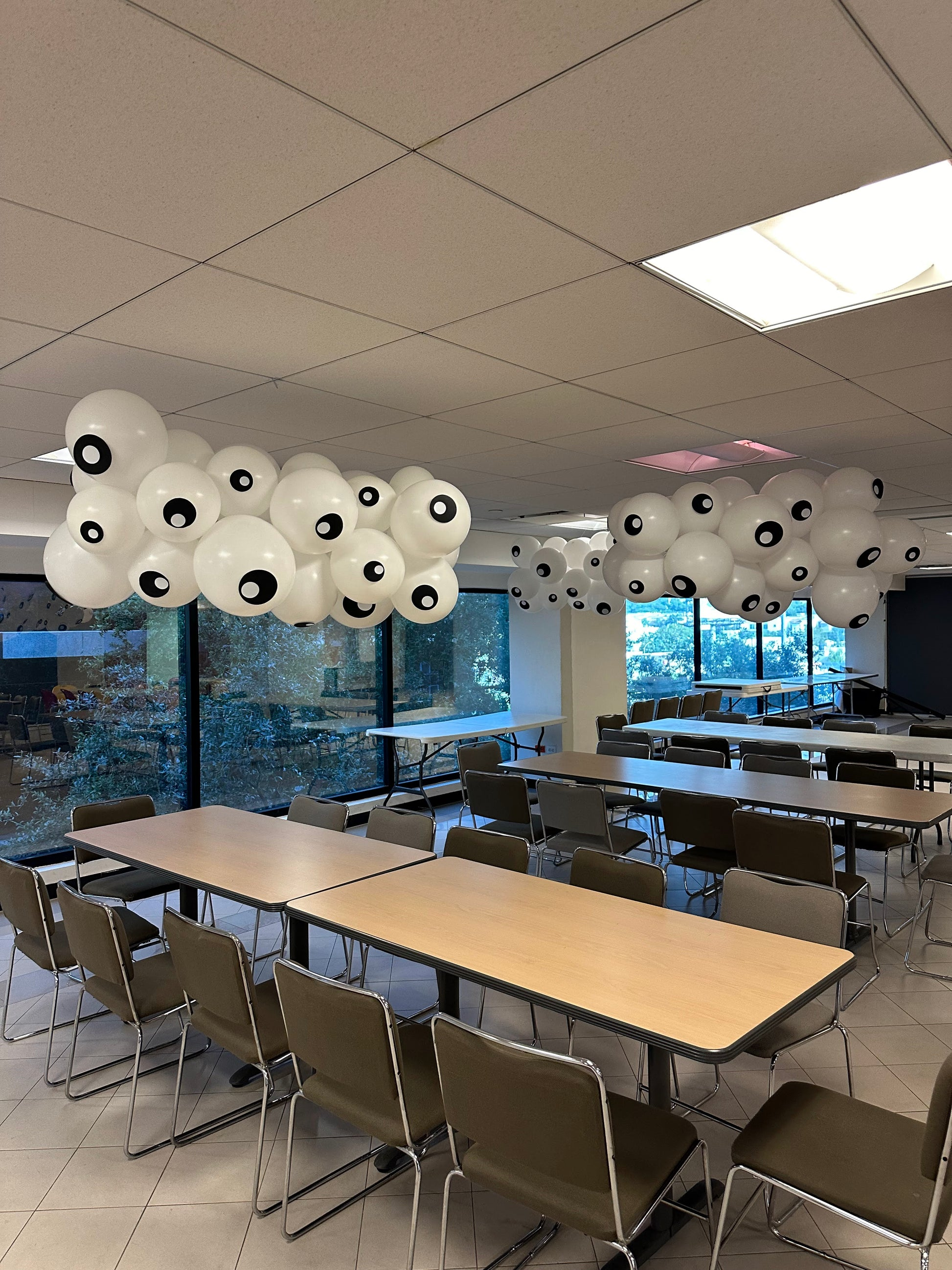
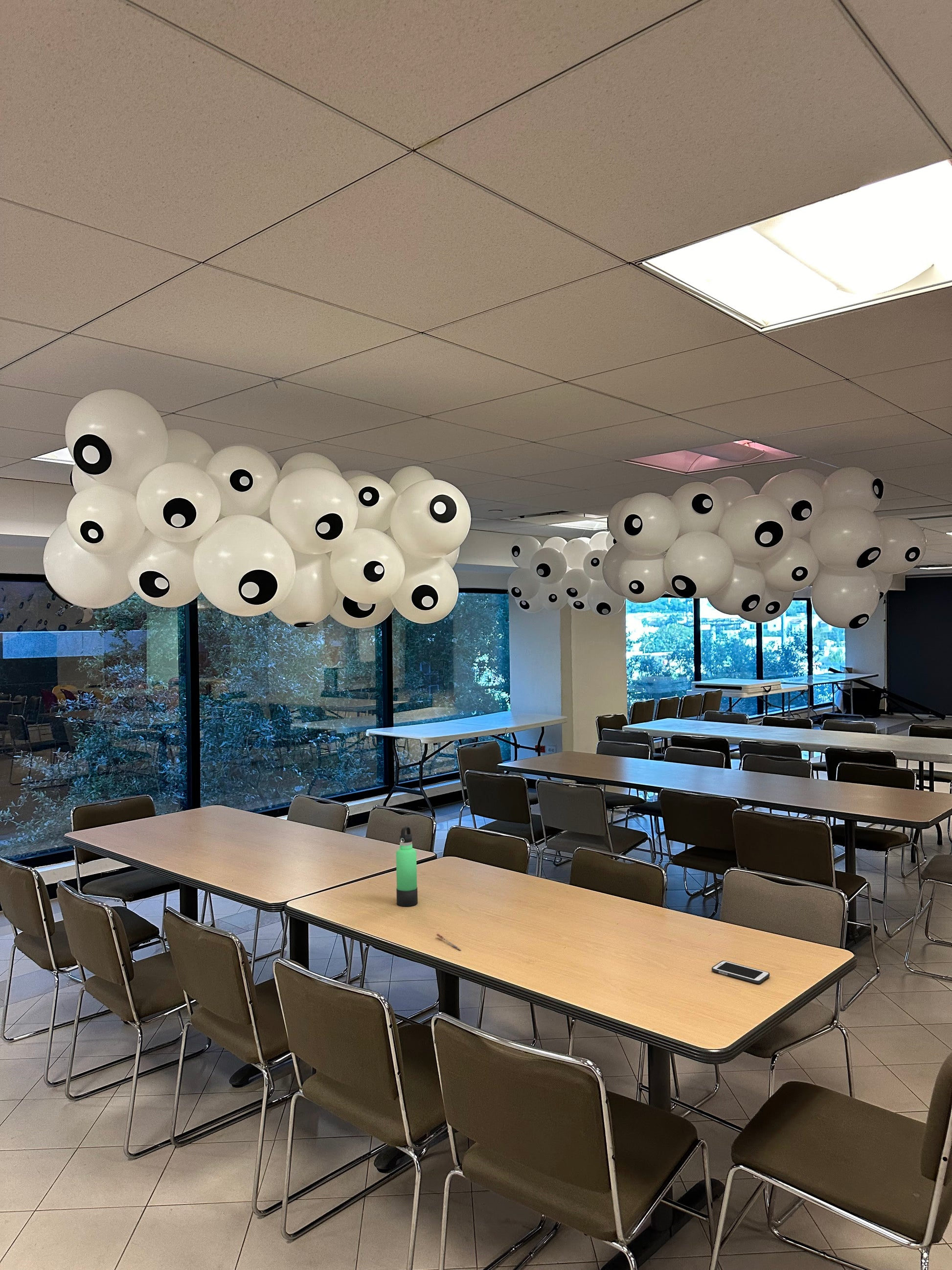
+ thermos bottle [396,826,418,907]
+ cell phone [711,960,770,984]
+ pen [436,933,461,951]
